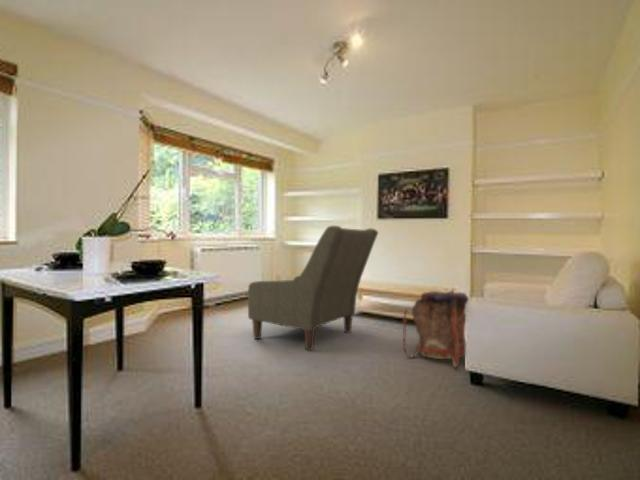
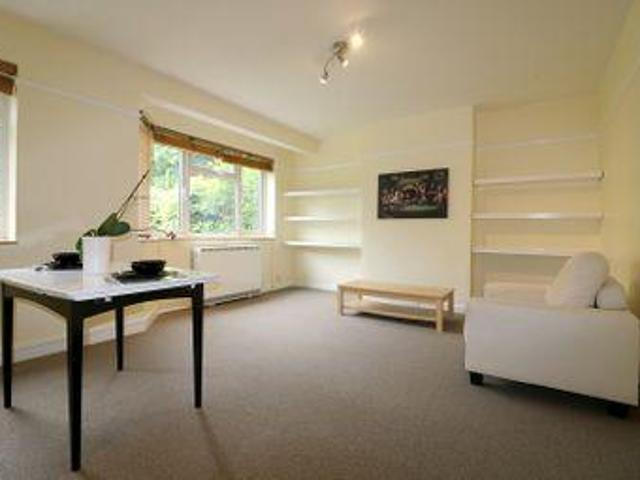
- chair [247,225,379,351]
- backpack [402,290,470,369]
